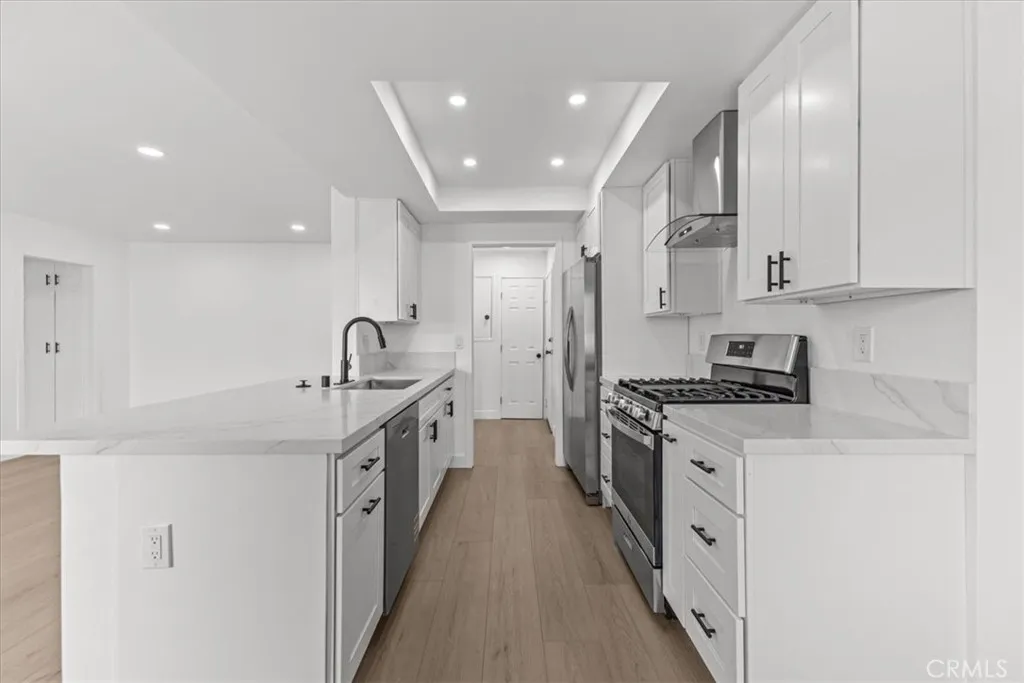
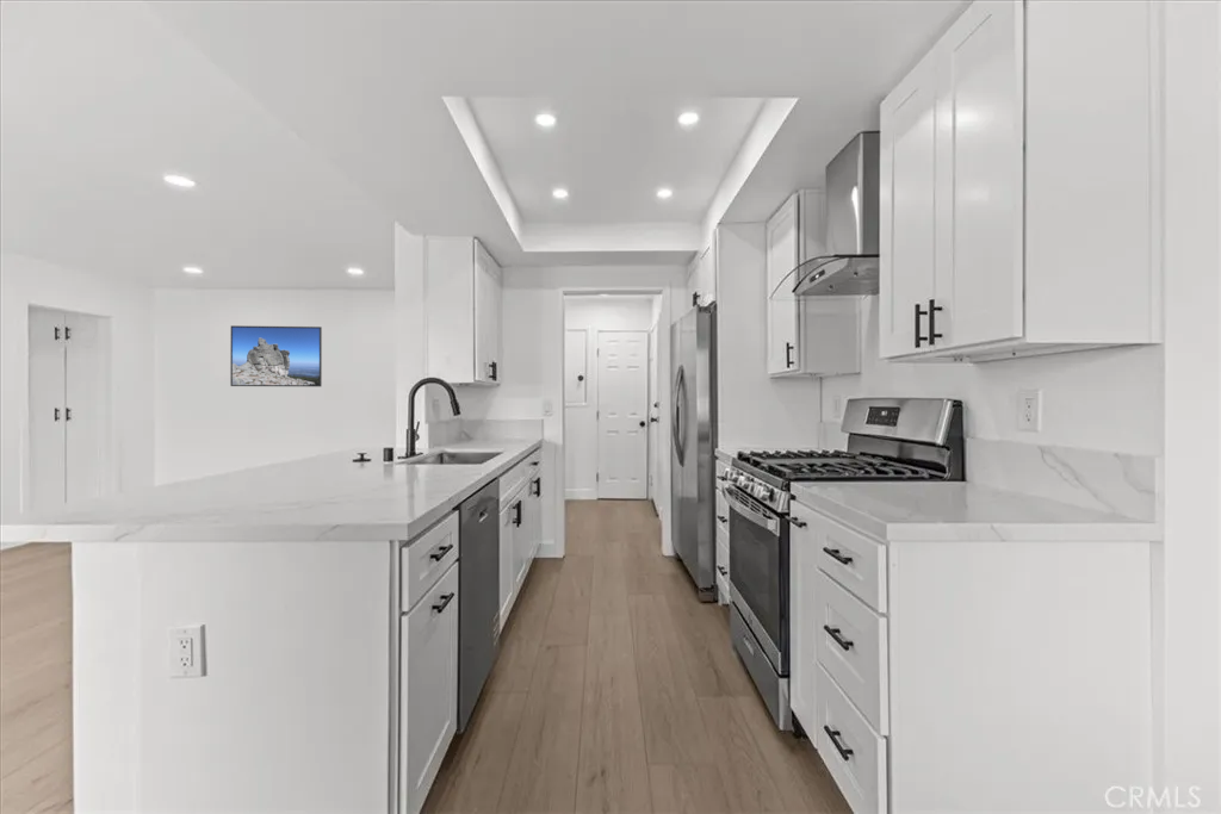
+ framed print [229,324,323,387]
